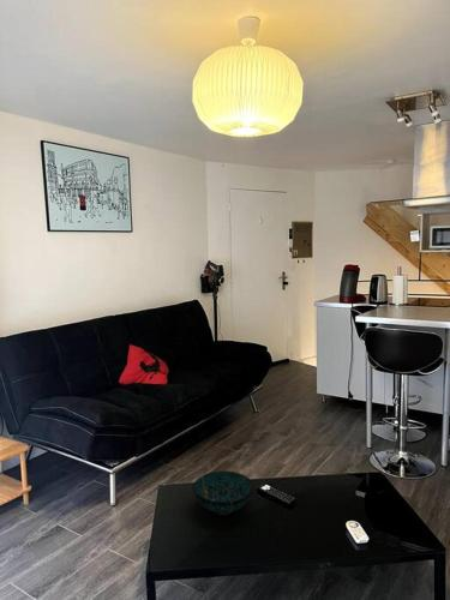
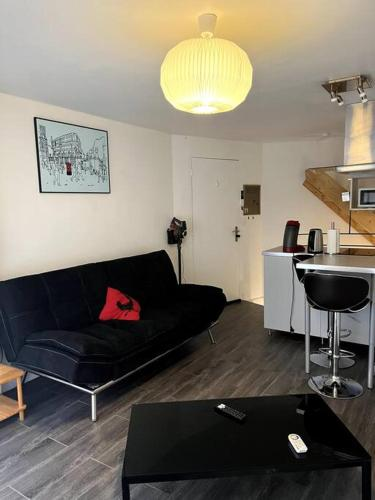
- decorative bowl [192,469,254,516]
